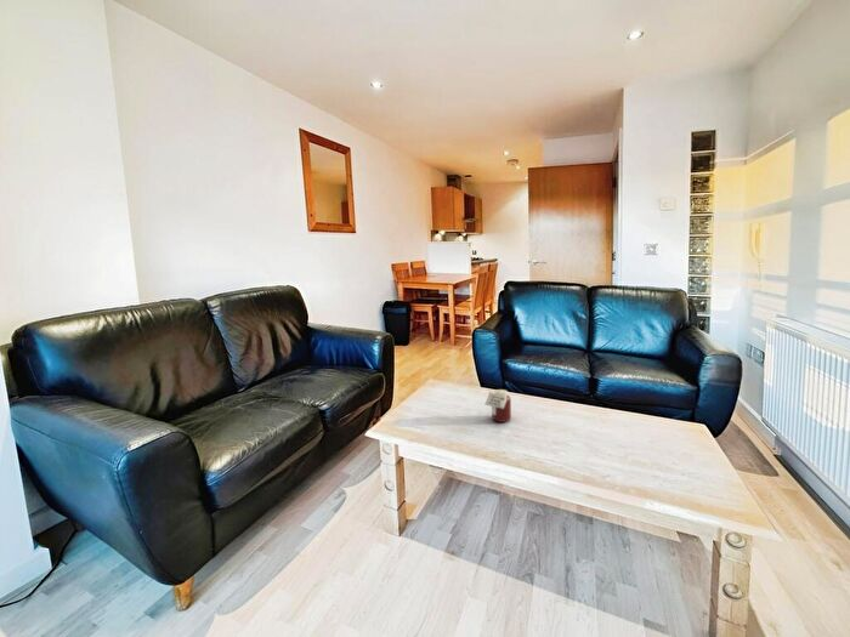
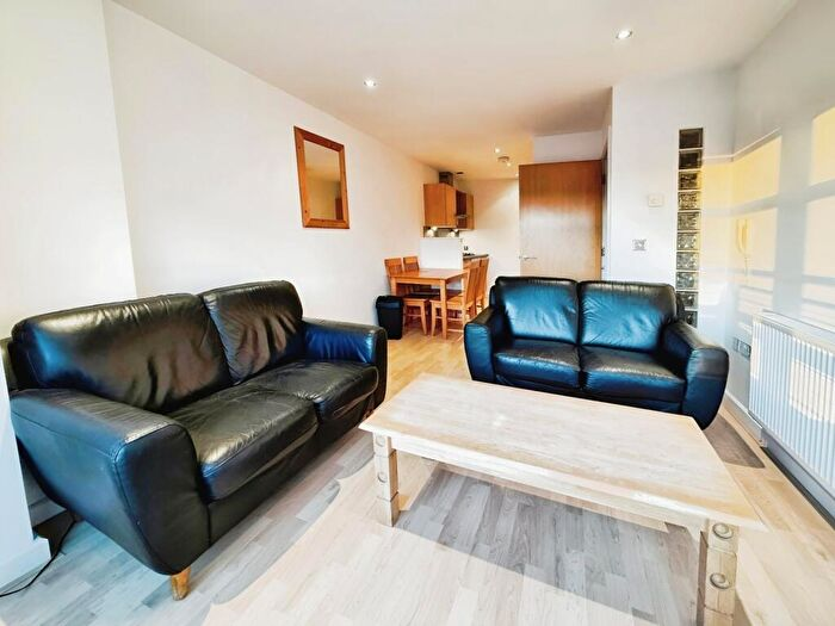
- jar [483,388,512,423]
